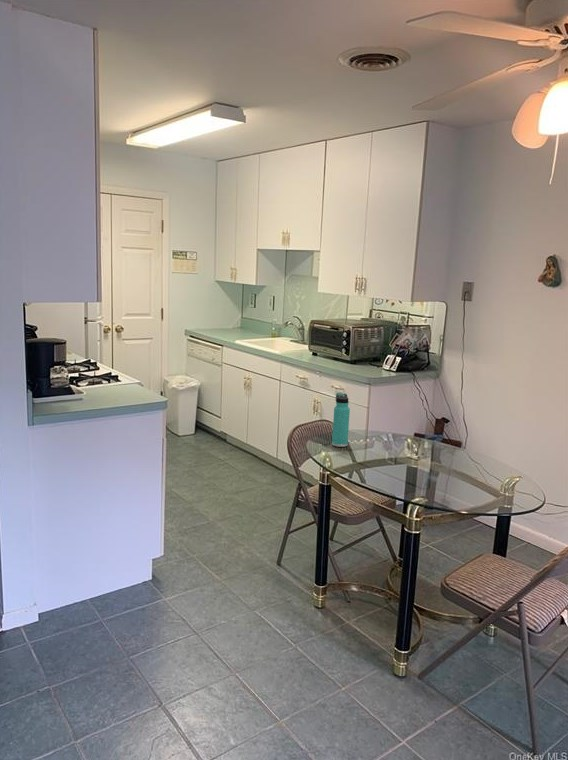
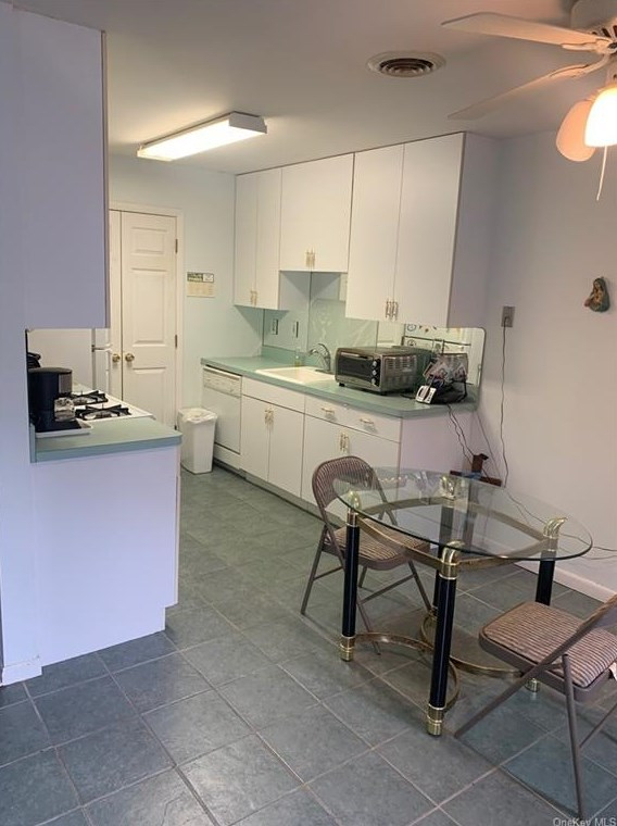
- thermos bottle [331,392,351,448]
